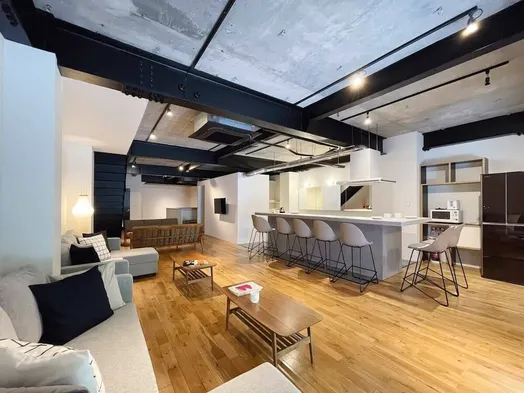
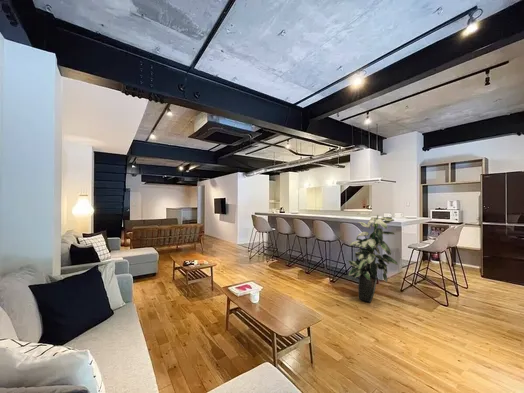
+ indoor plant [347,211,399,304]
